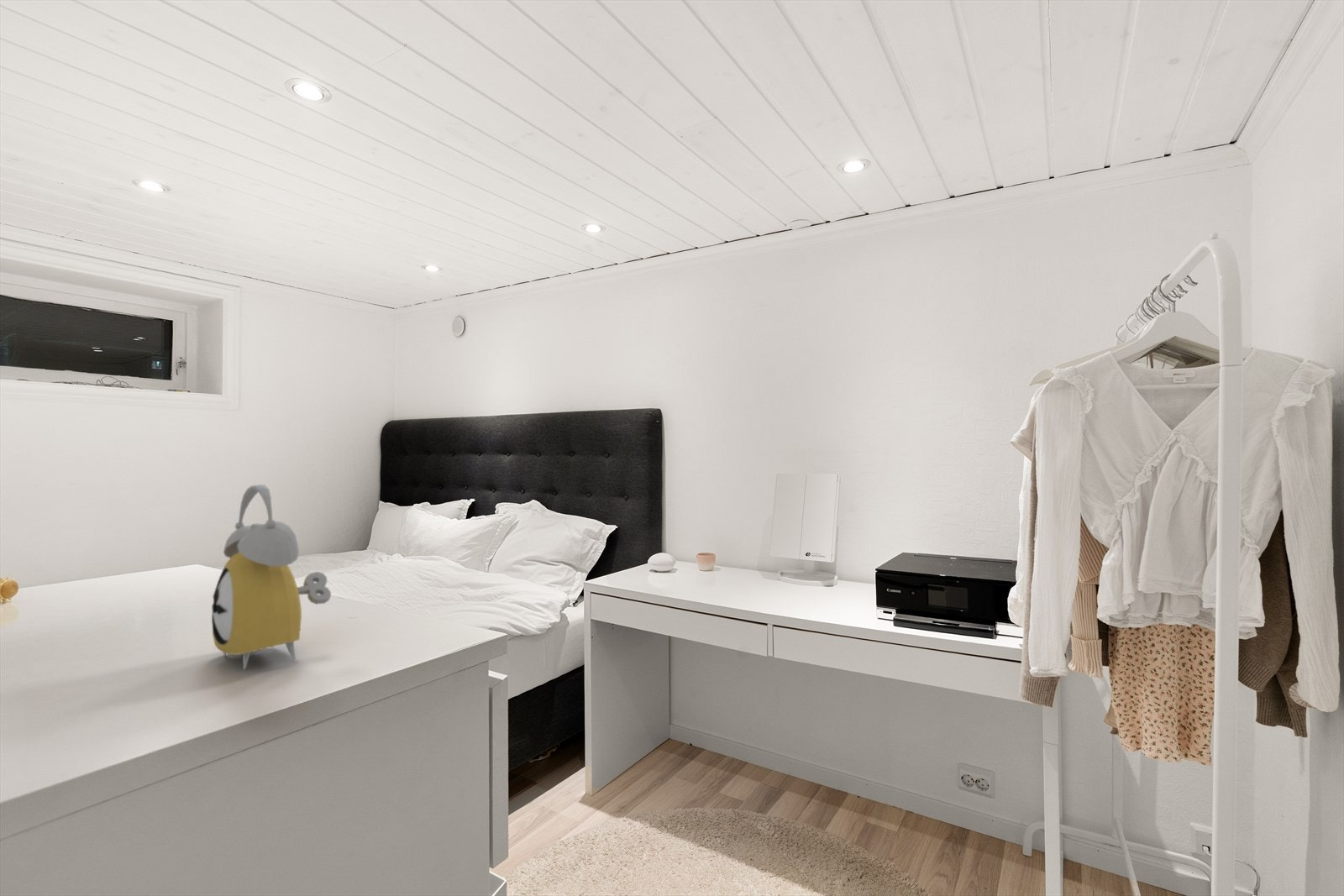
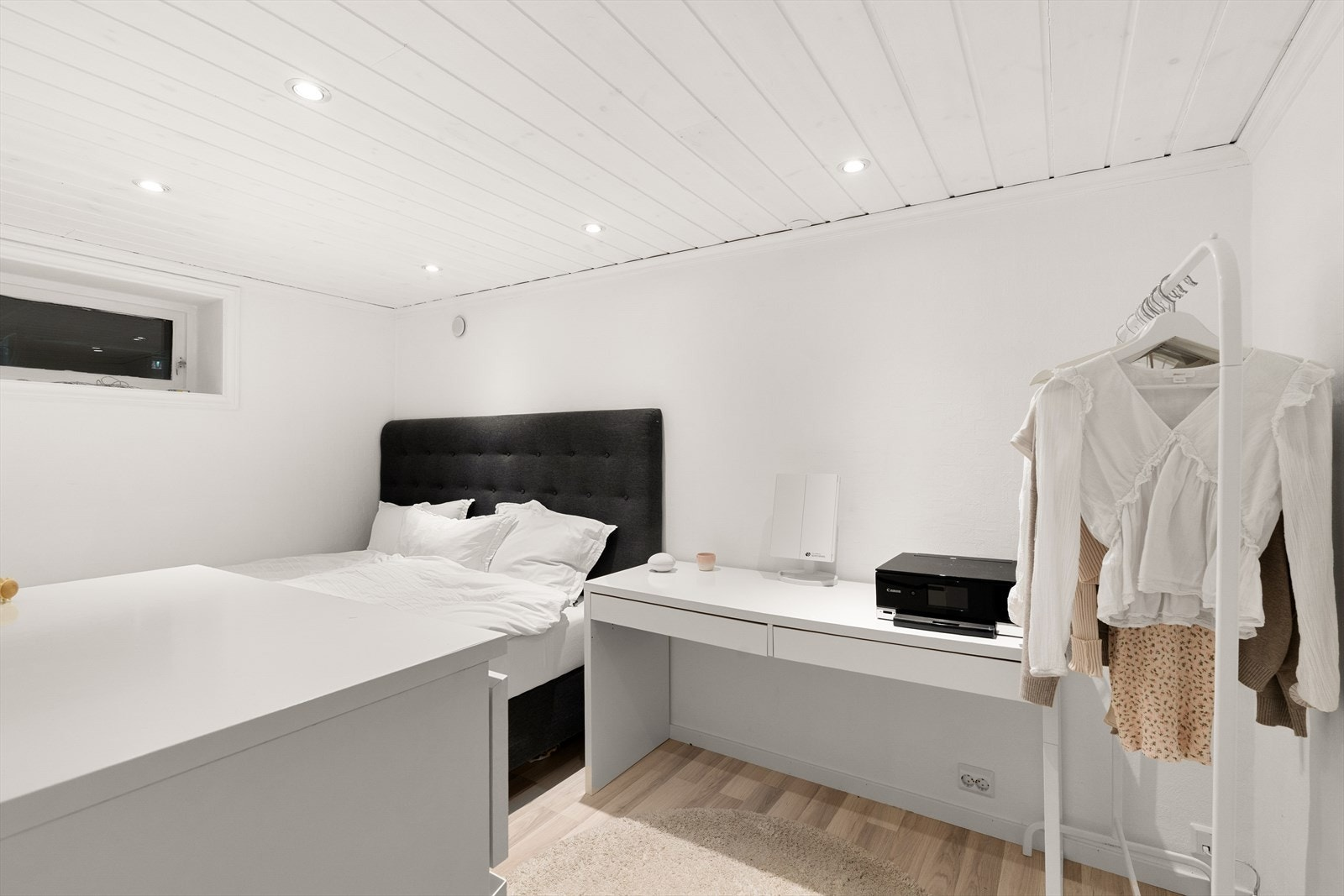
- alarm clock [211,484,332,670]
